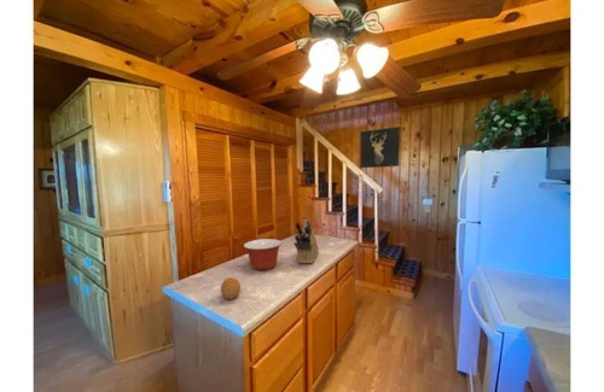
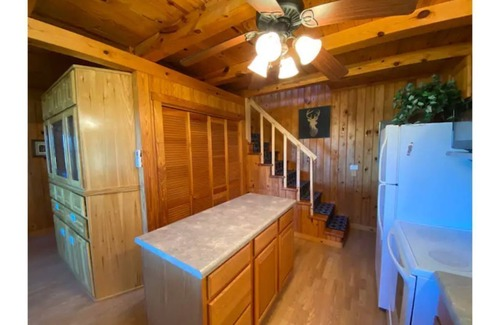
- knife block [292,218,320,264]
- mixing bowl [243,238,283,271]
- fruit [220,276,242,300]
